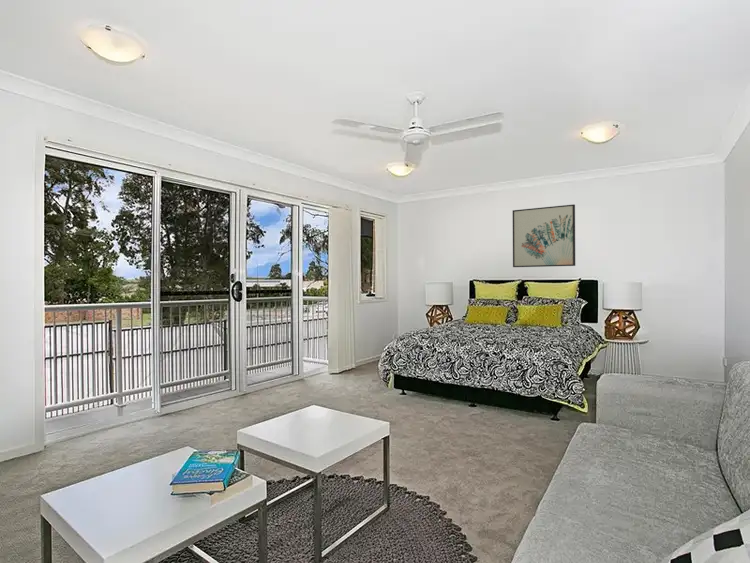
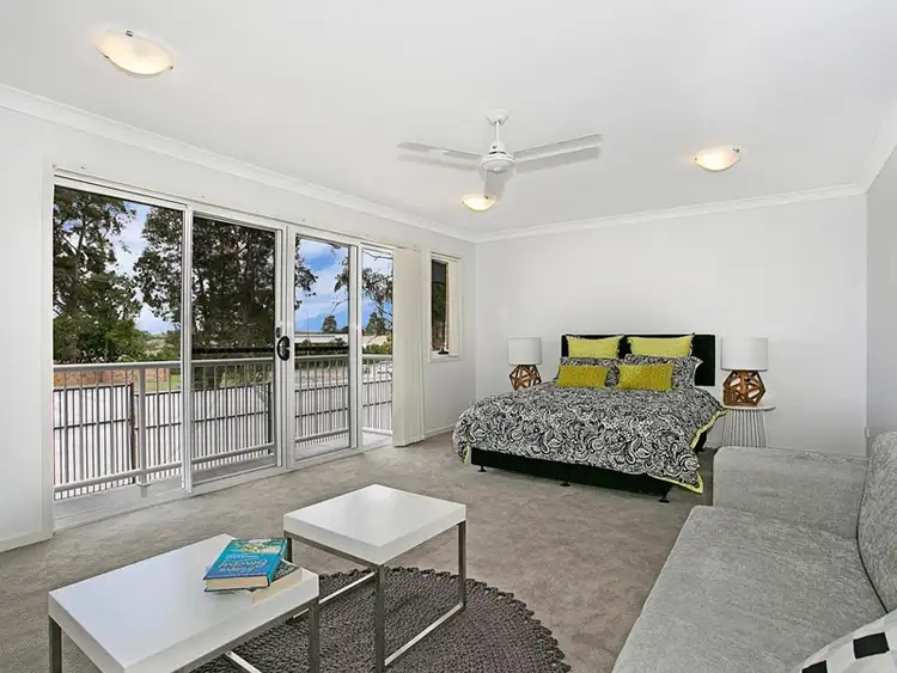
- wall art [512,204,576,268]
